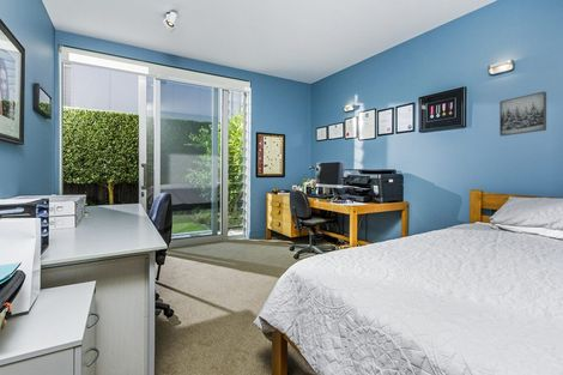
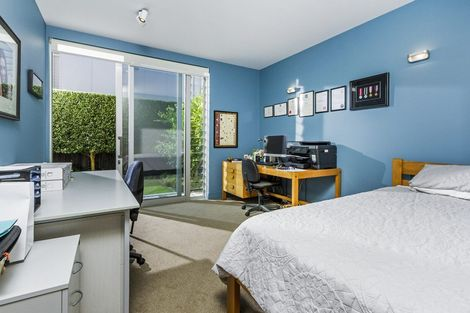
- wall art [498,90,547,138]
